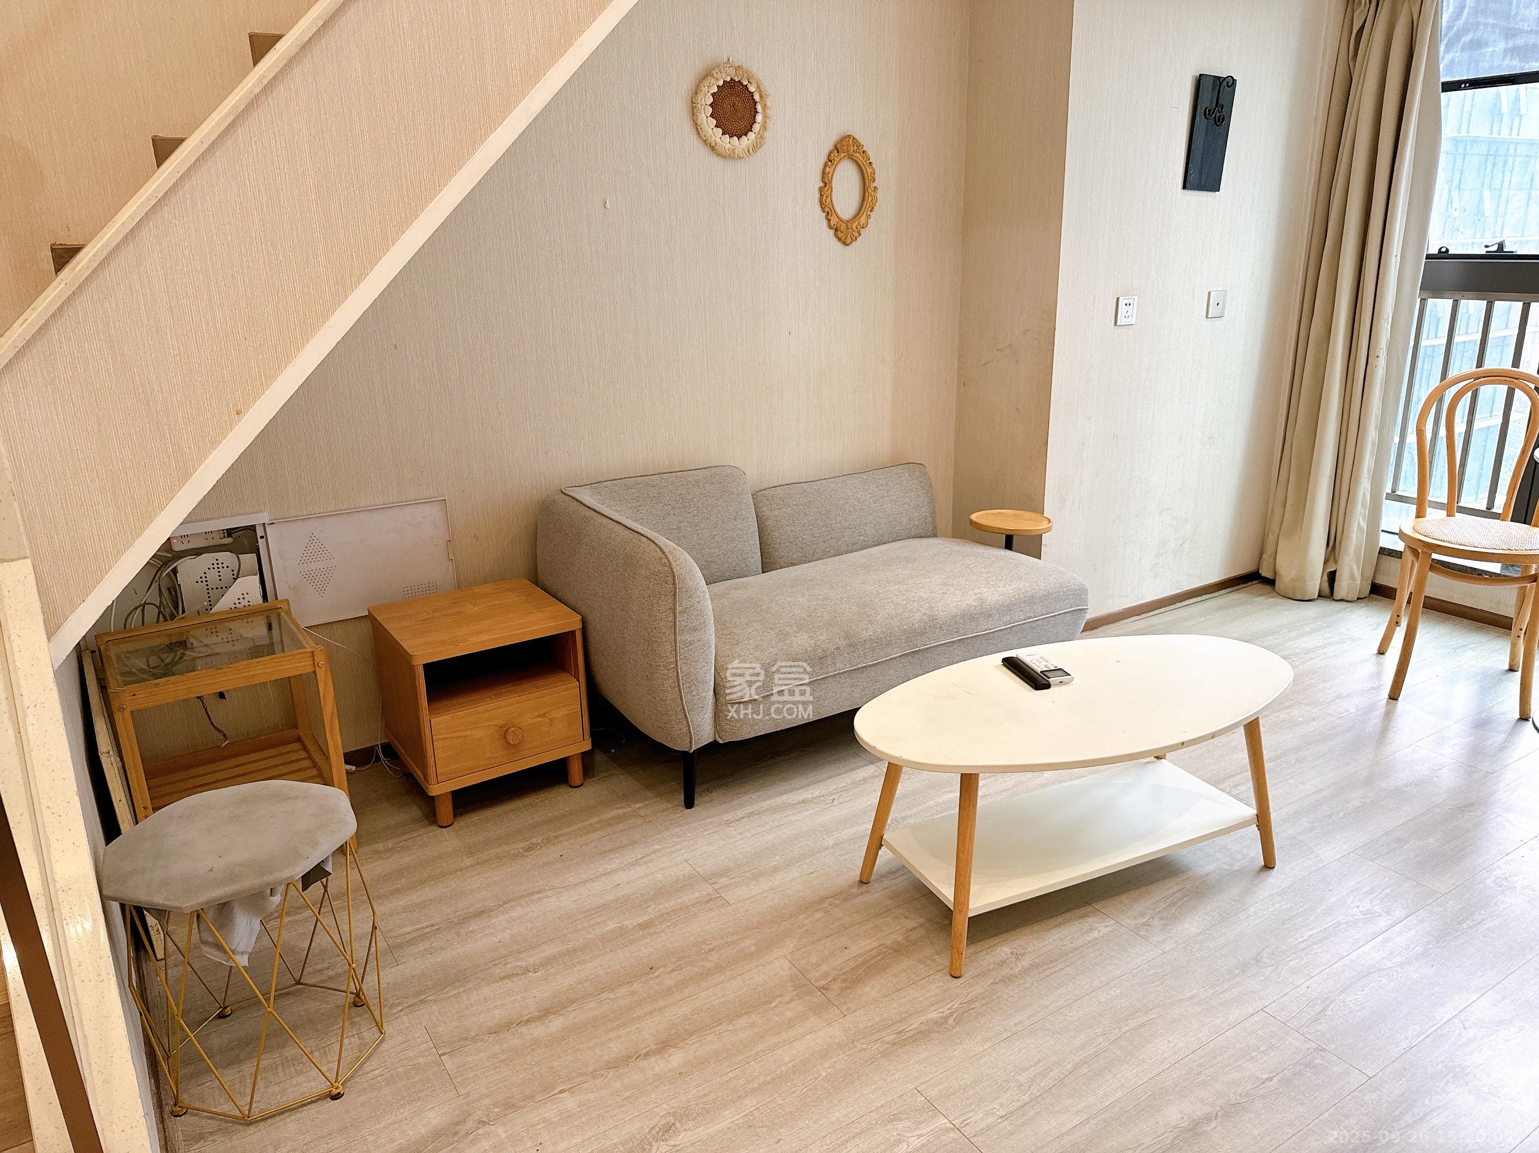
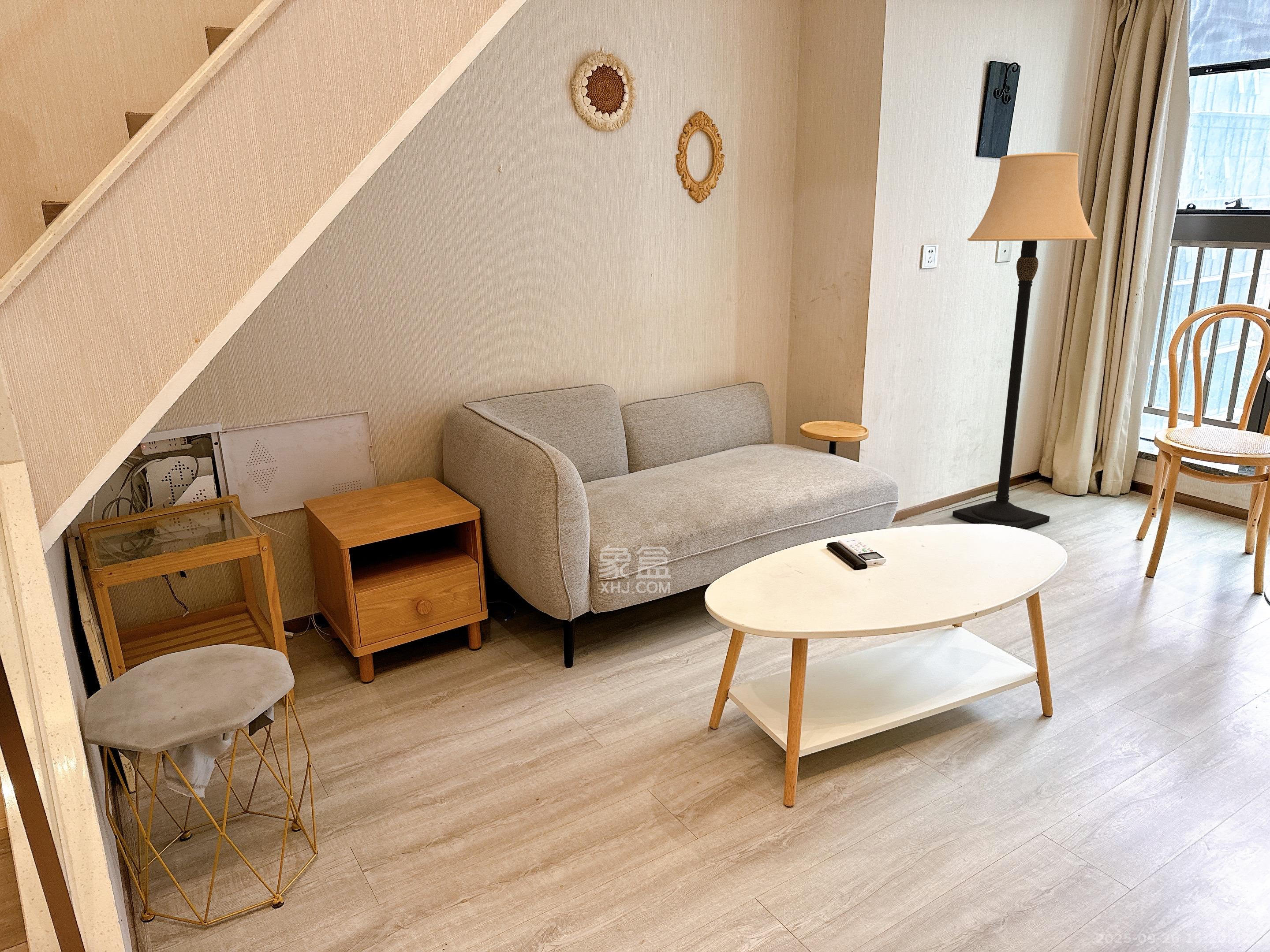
+ lamp [952,152,1097,529]
